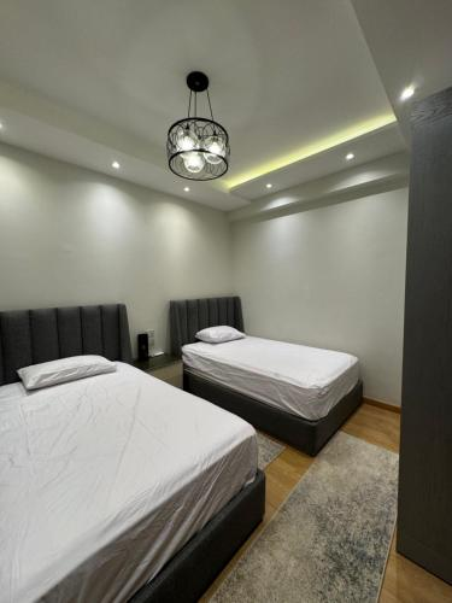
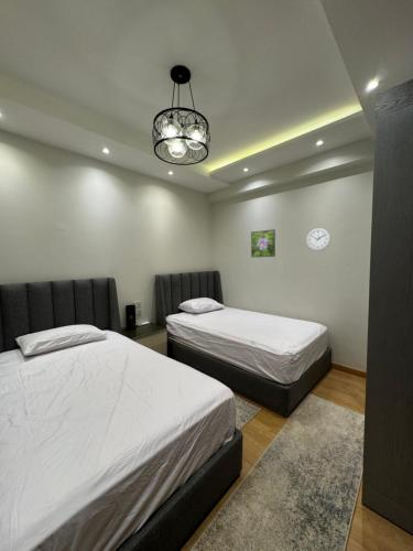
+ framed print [250,228,276,258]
+ wall clock [305,227,332,252]
